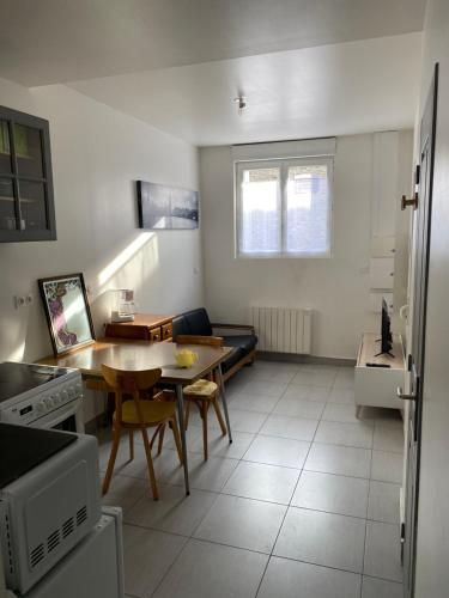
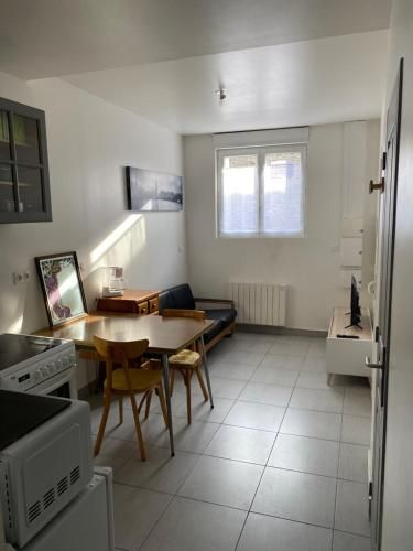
- teapot [171,348,199,370]
